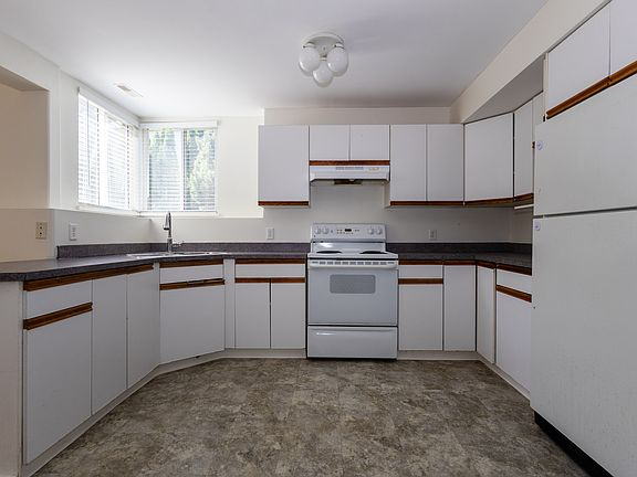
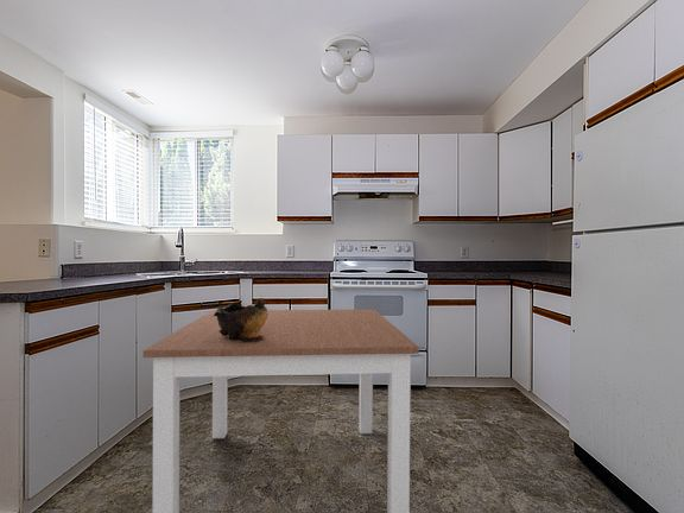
+ decorative bowl [214,297,268,342]
+ dining table [142,309,420,513]
